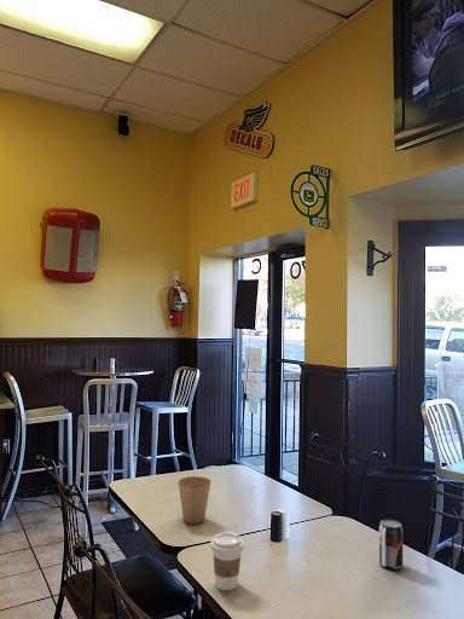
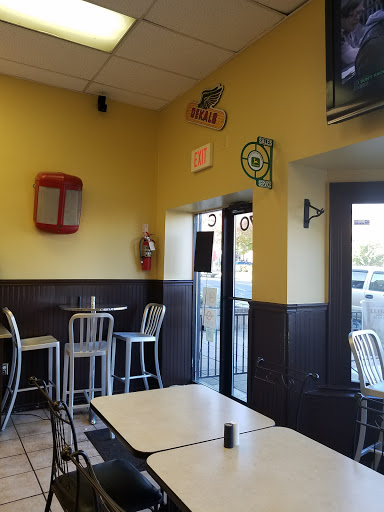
- coffee cup [209,531,245,591]
- beverage can [378,519,404,571]
- paper cup [178,475,211,525]
